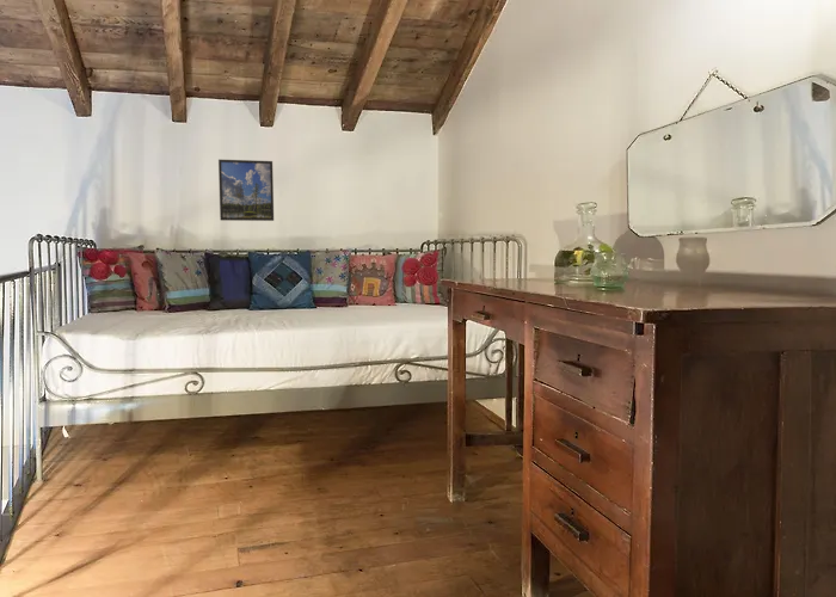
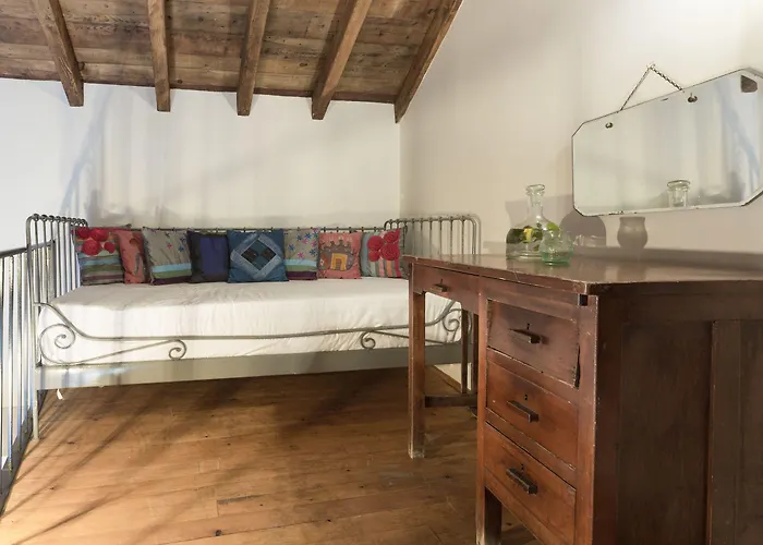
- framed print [217,159,275,222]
